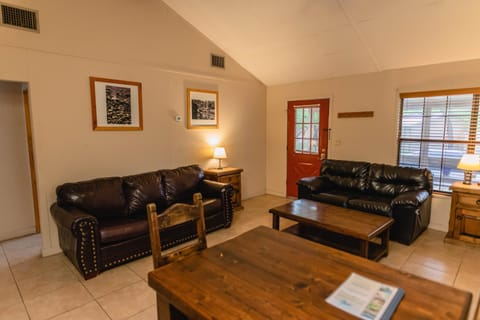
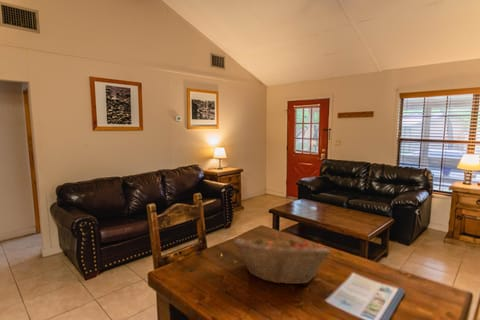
+ fruit basket [232,234,331,285]
